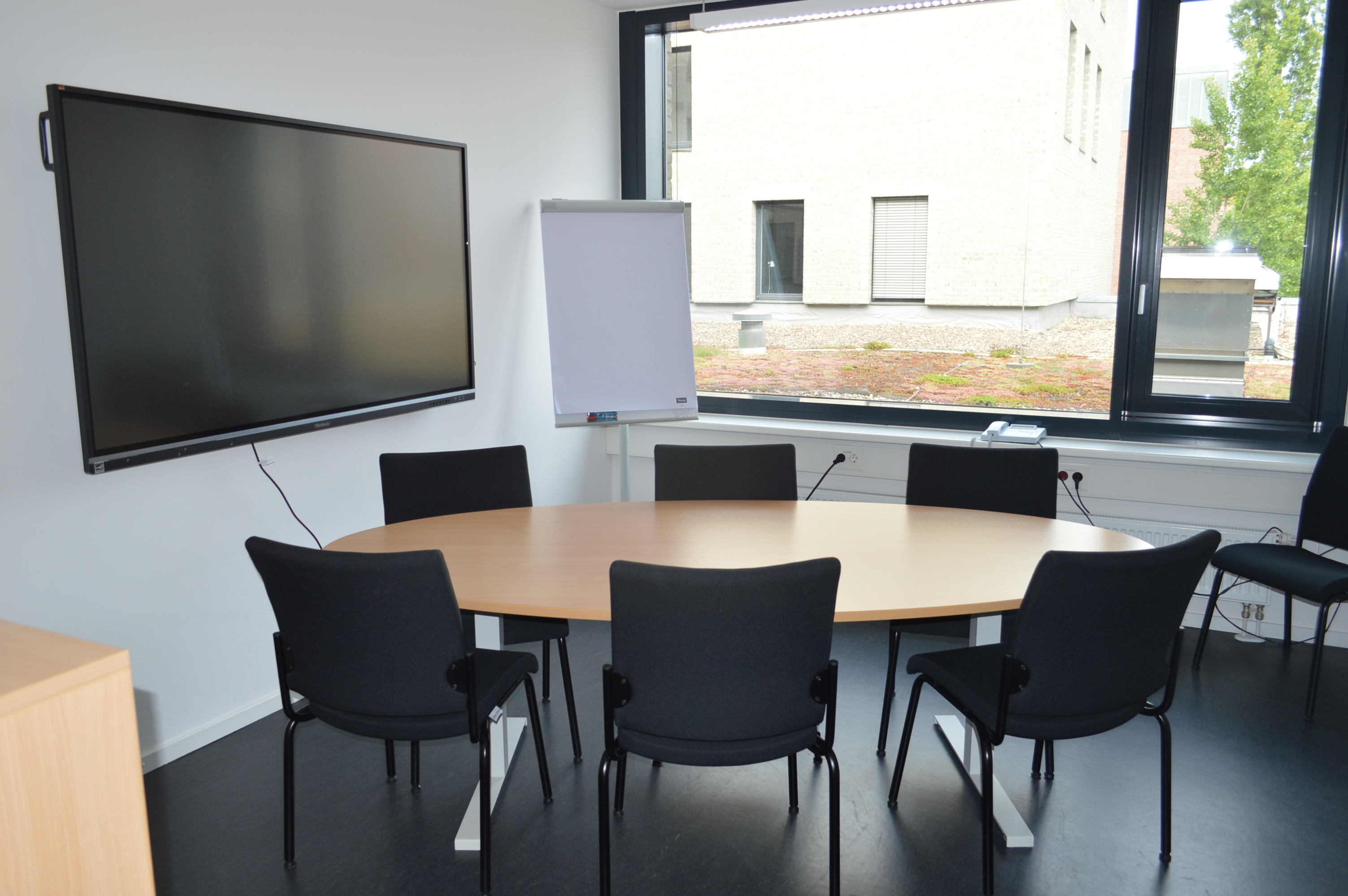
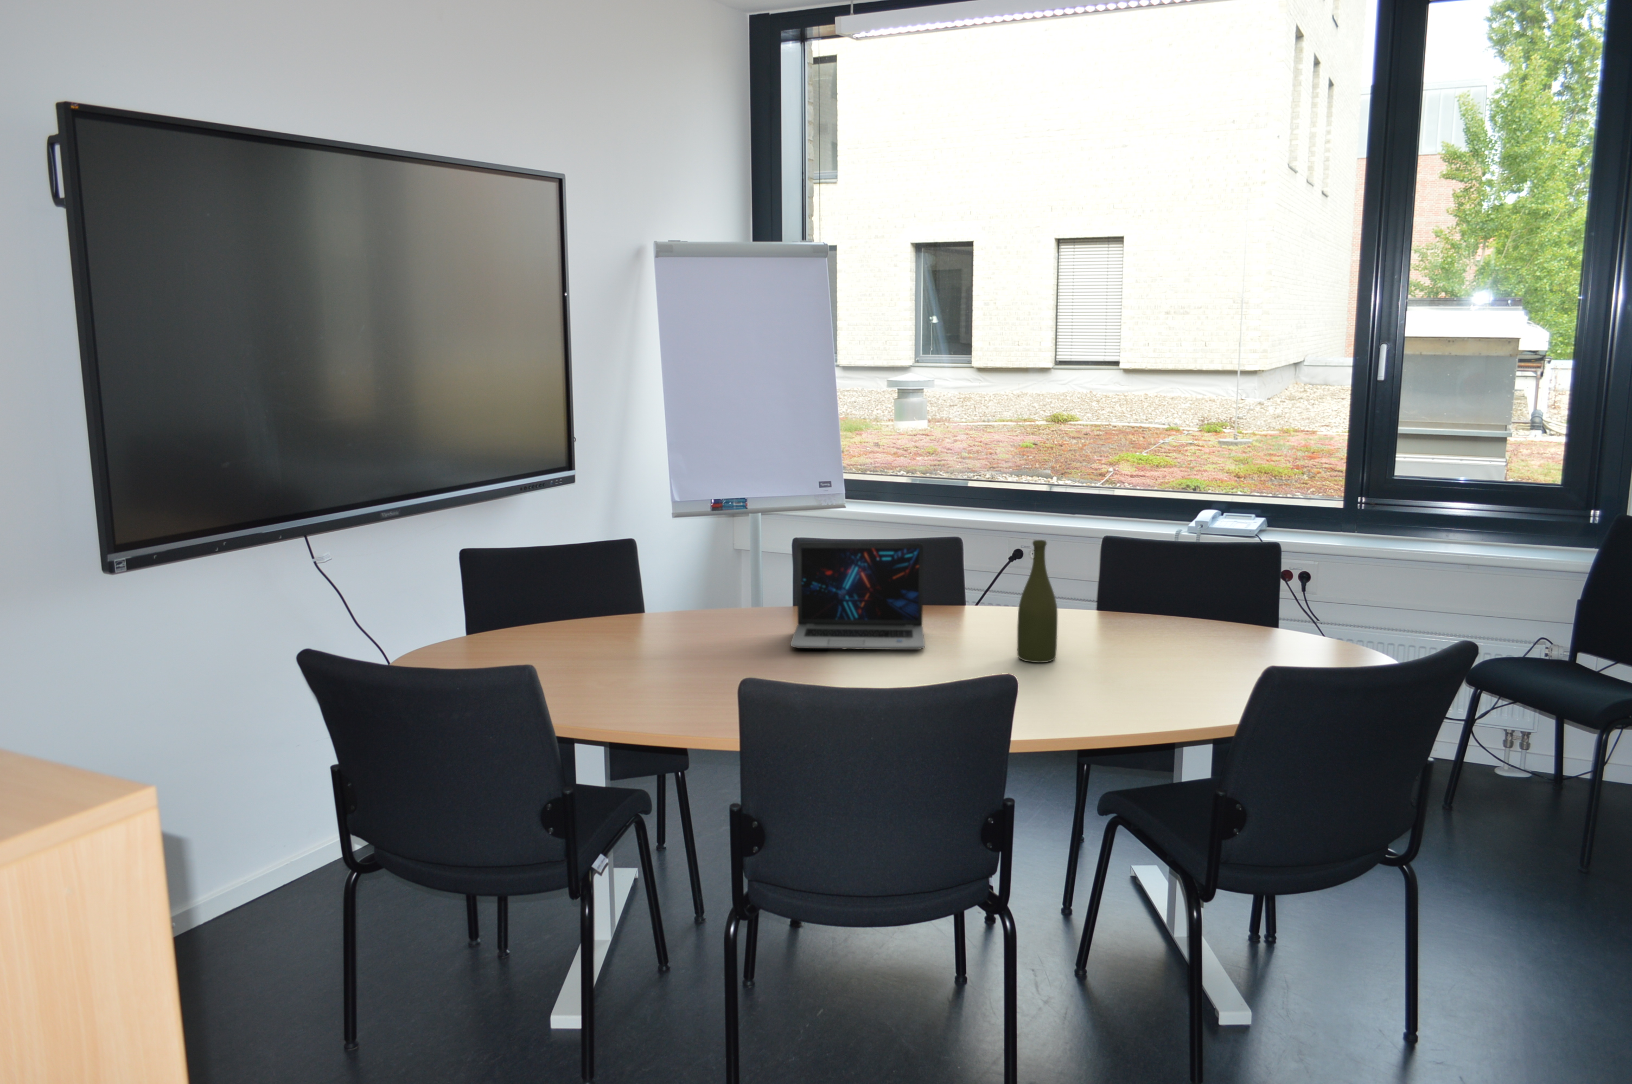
+ laptop [789,542,926,651]
+ bottle [1017,540,1058,663]
